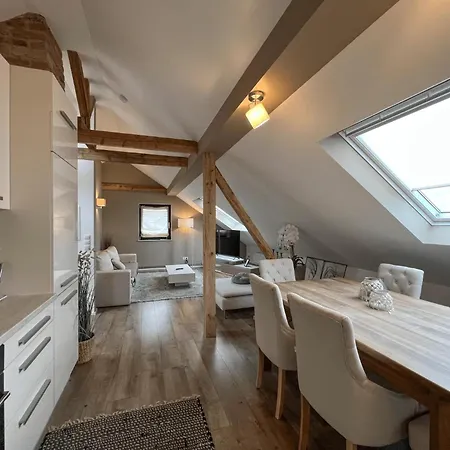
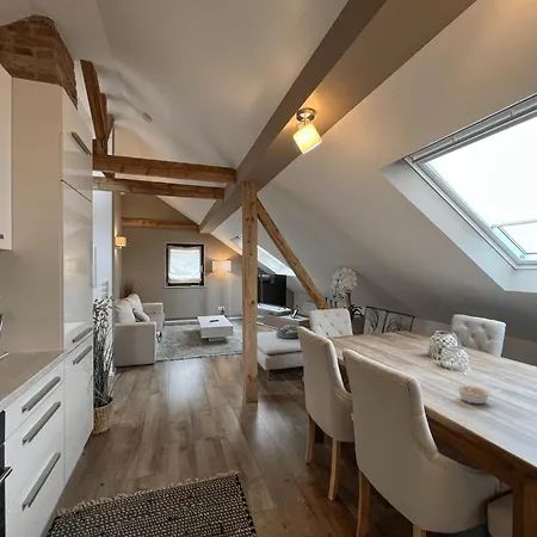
+ legume [449,382,493,406]
